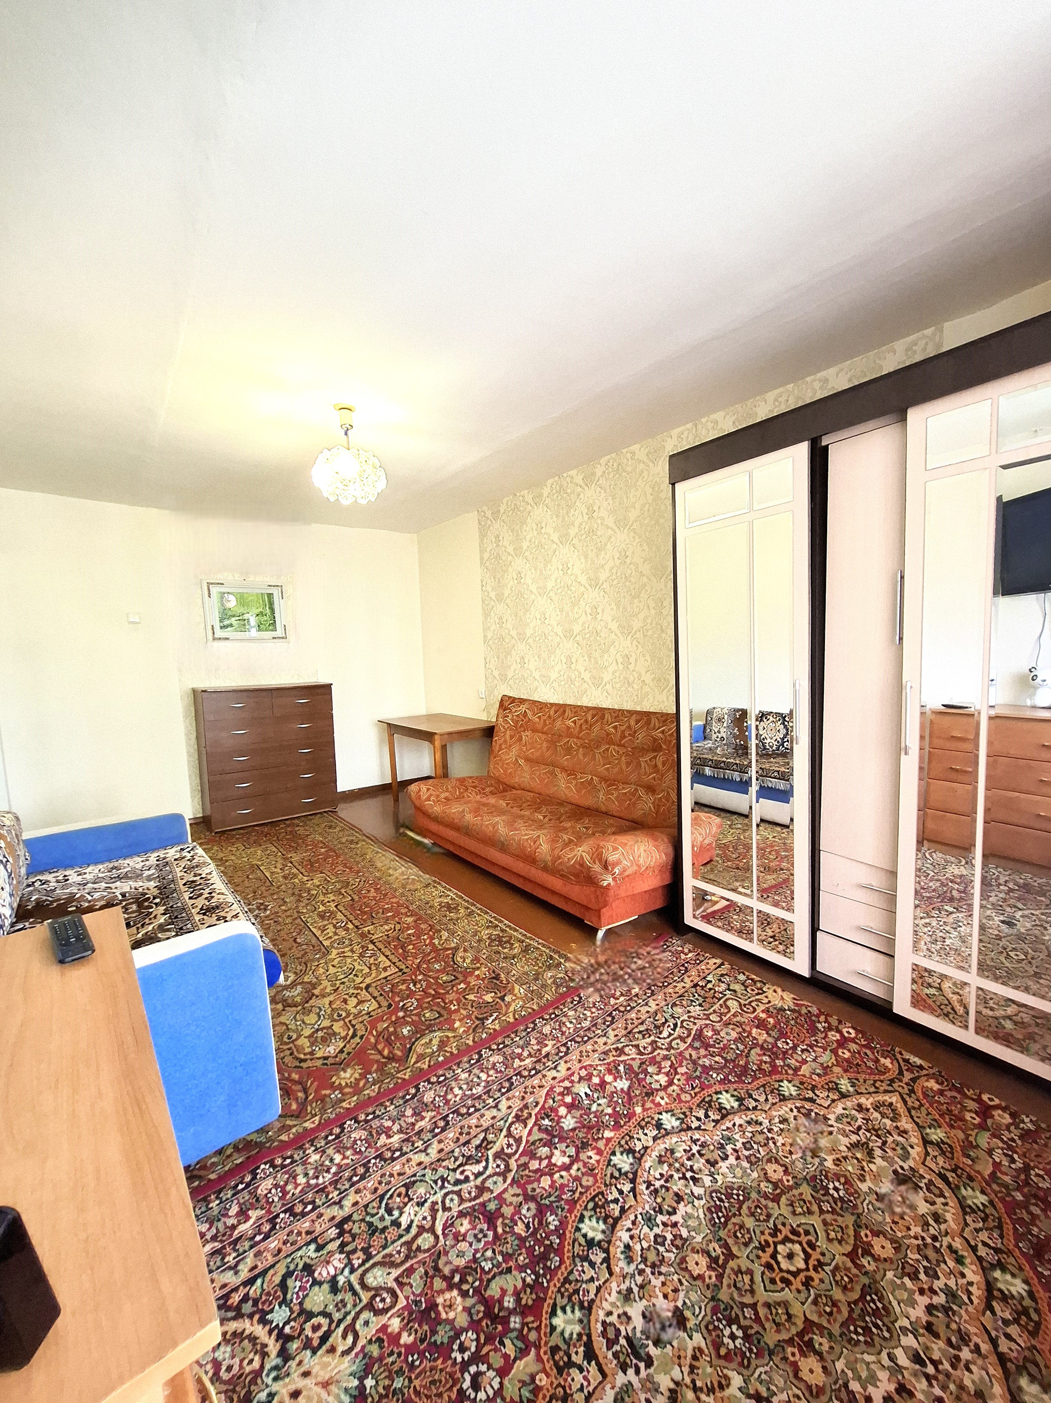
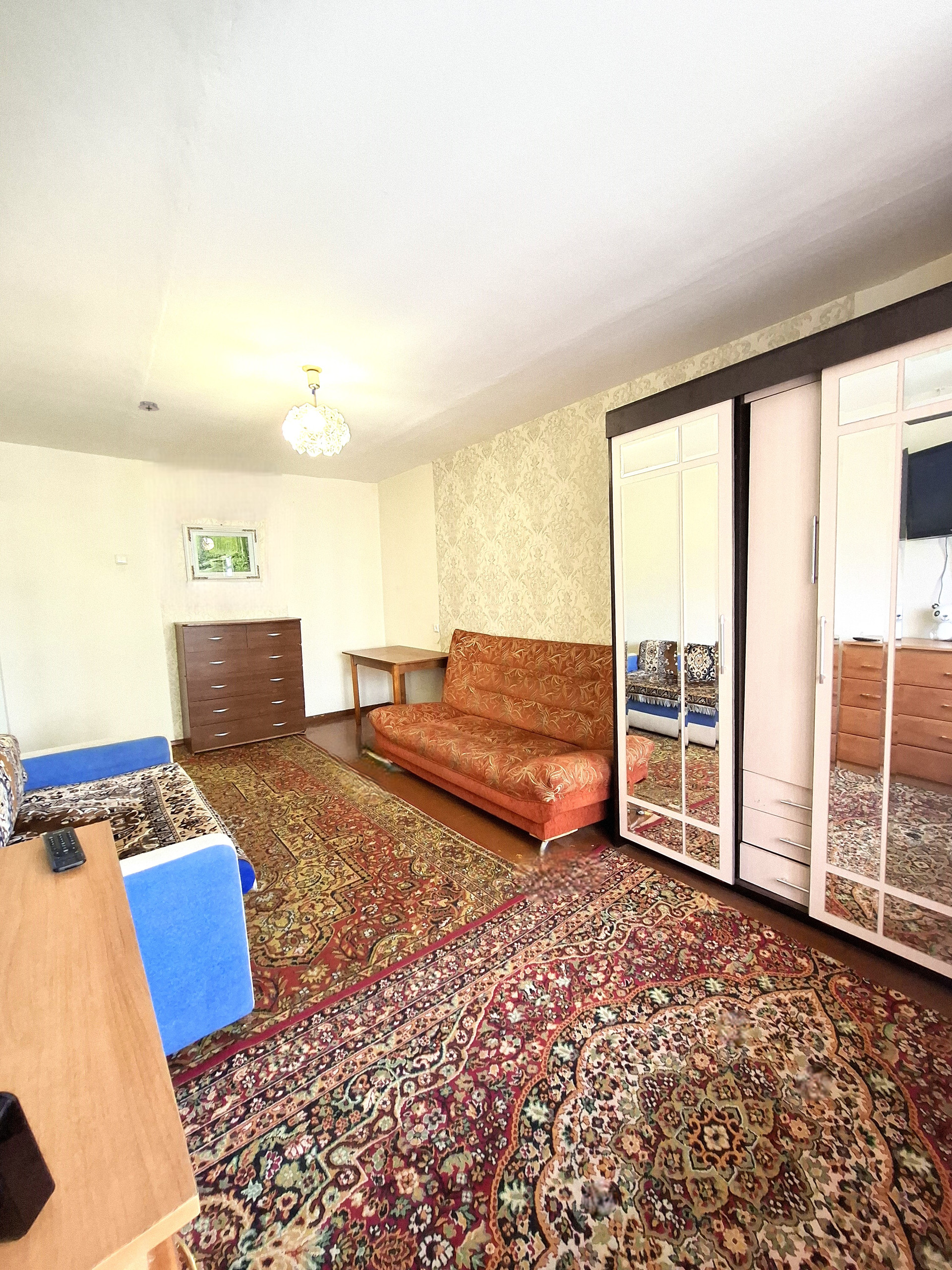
+ smoke detector [137,400,160,412]
